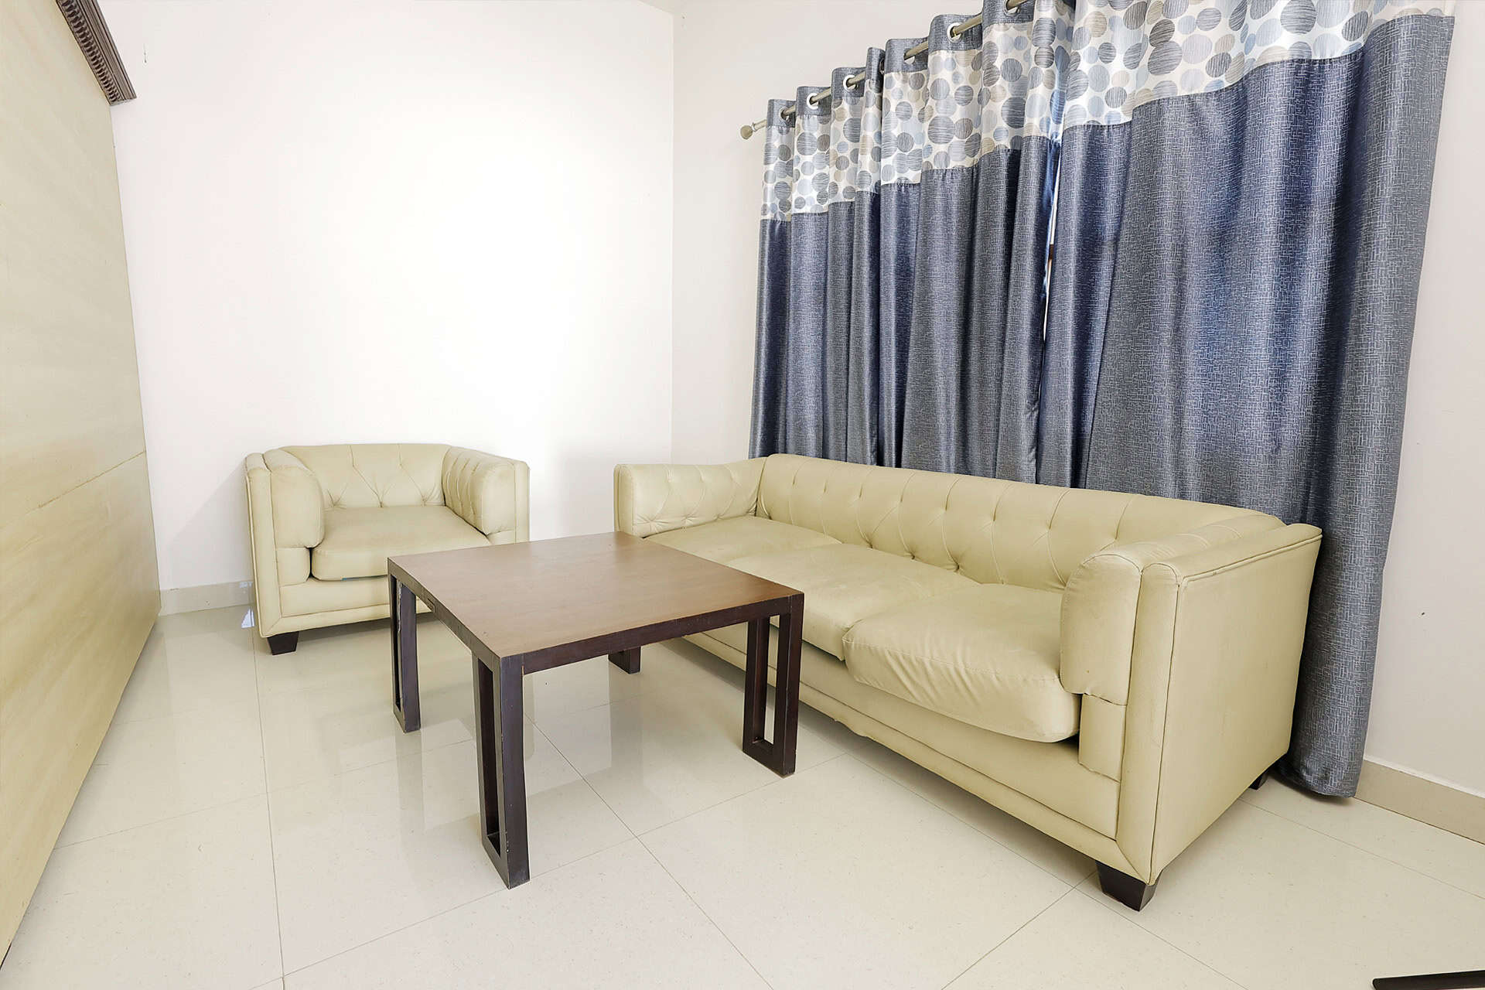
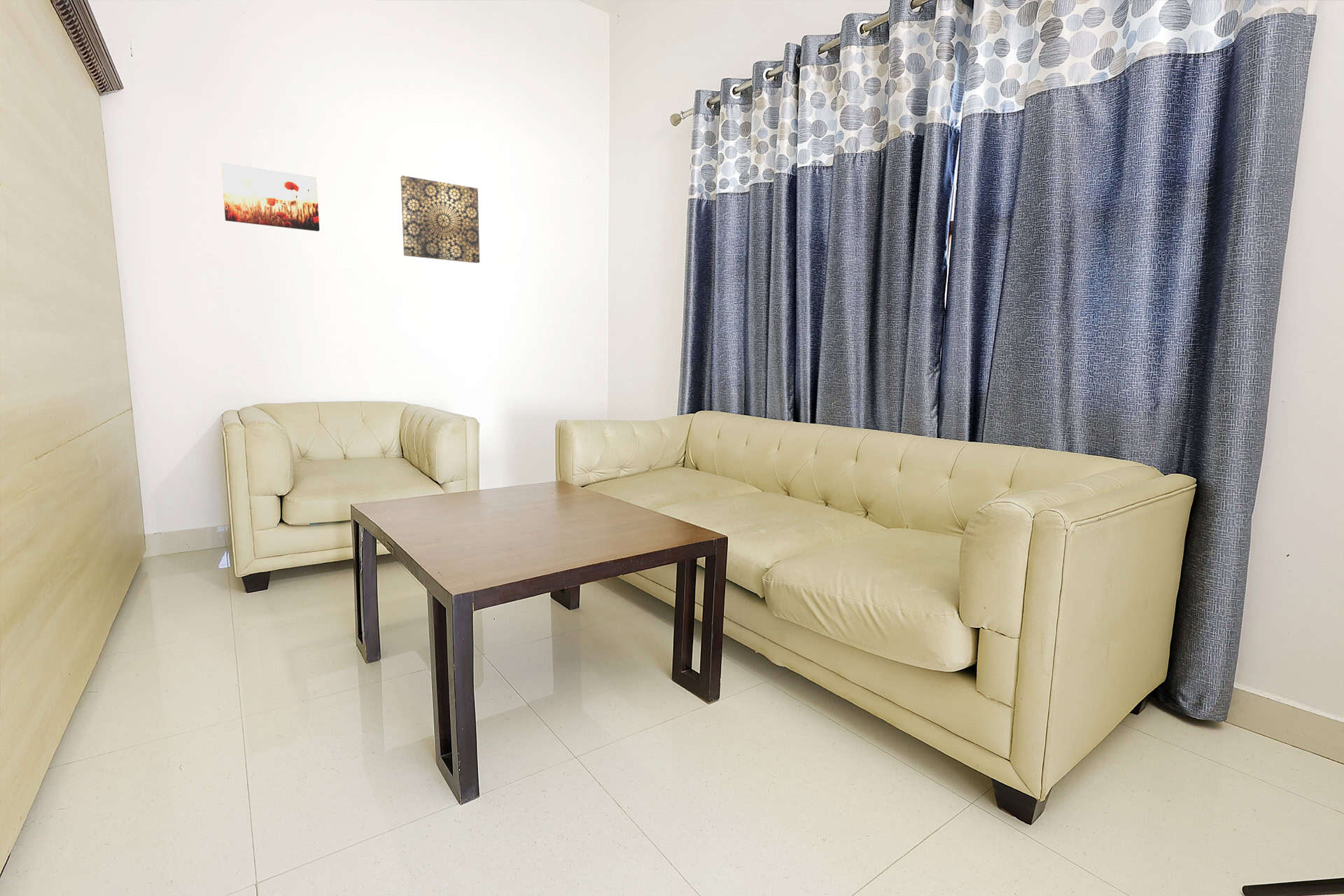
+ wall art [221,162,320,232]
+ wall art [400,175,480,264]
